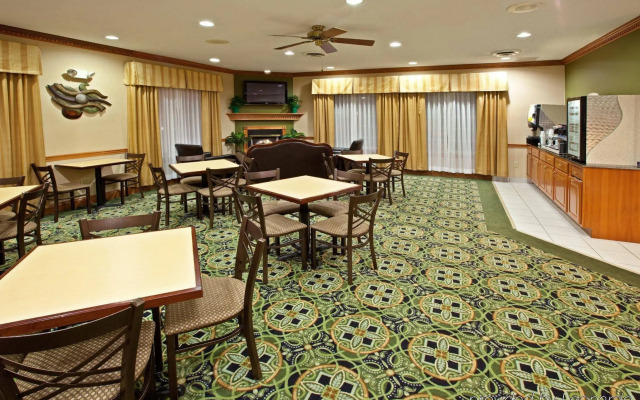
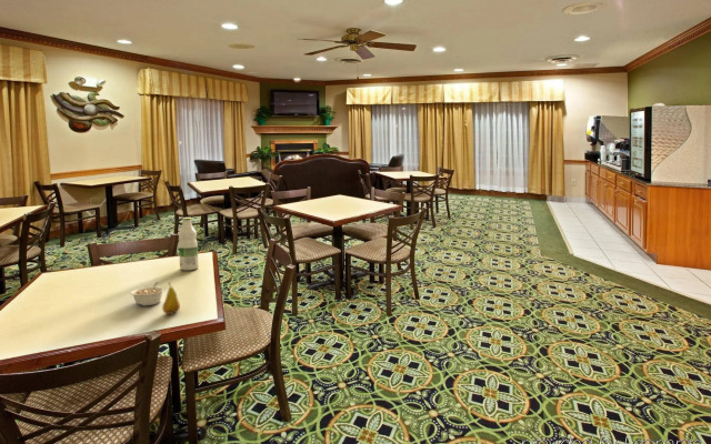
+ juice bottle [178,216,200,271]
+ legume [129,281,166,306]
+ fruit [161,281,181,315]
